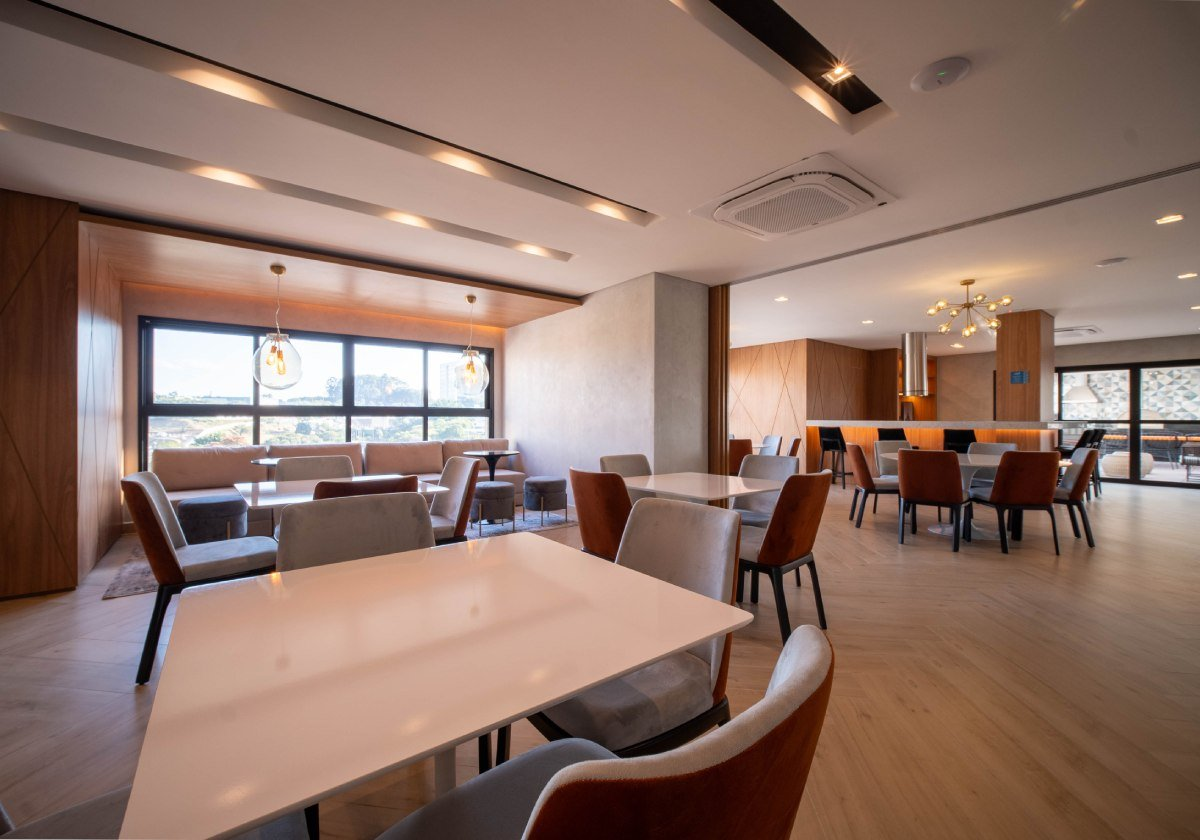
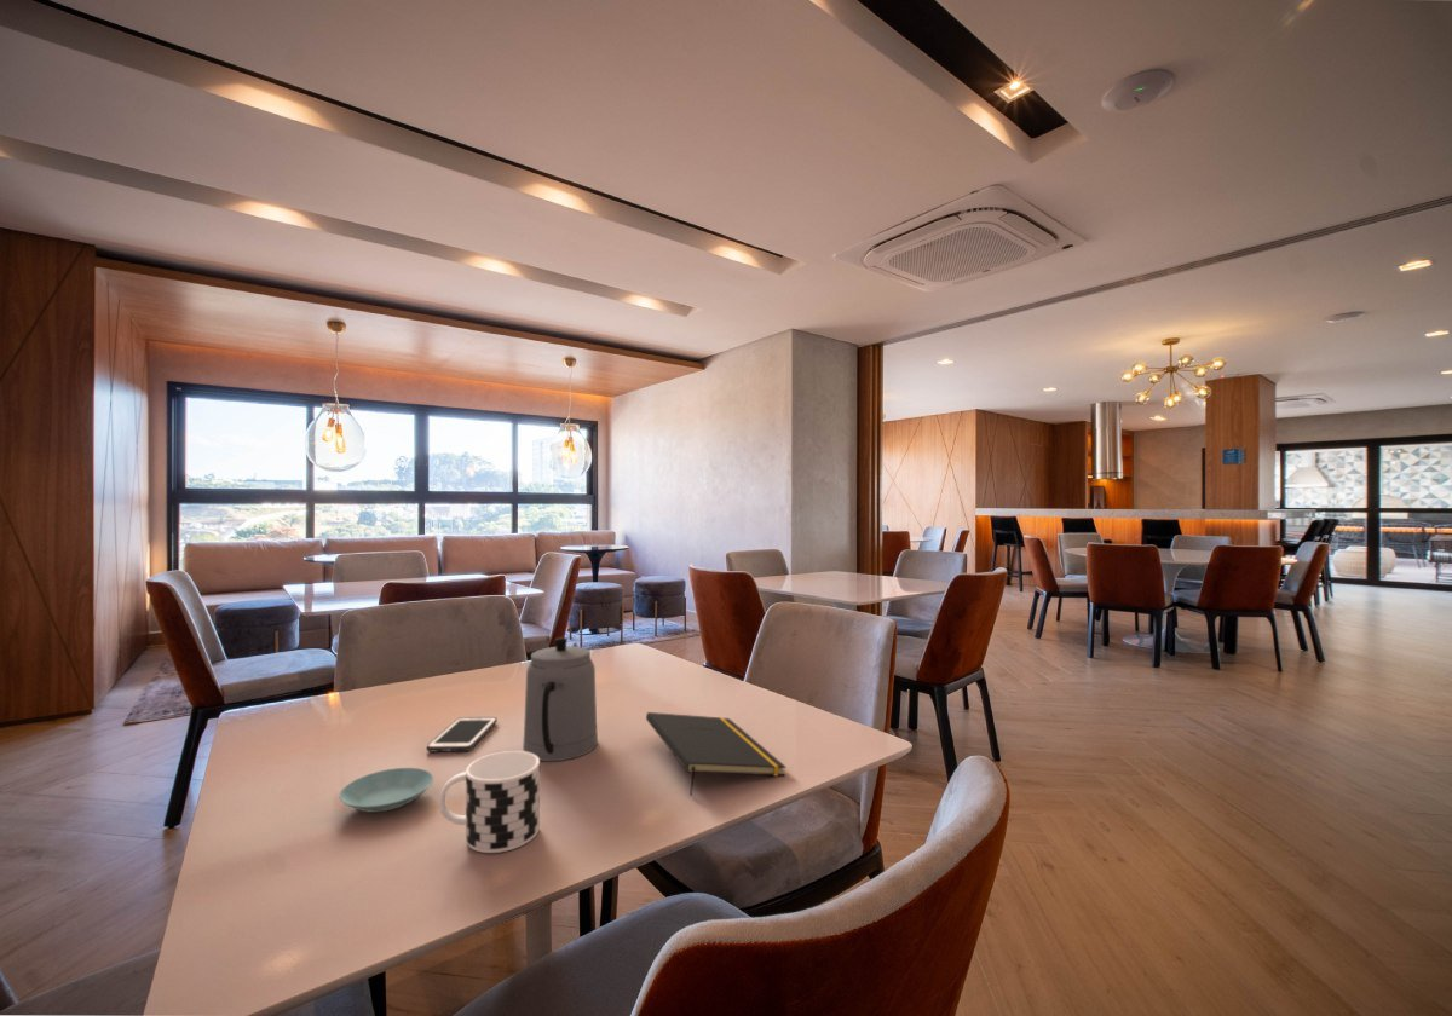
+ saucer [338,767,434,813]
+ cup [438,750,541,854]
+ cell phone [426,716,499,752]
+ notepad [645,711,788,797]
+ teapot [522,636,599,762]
